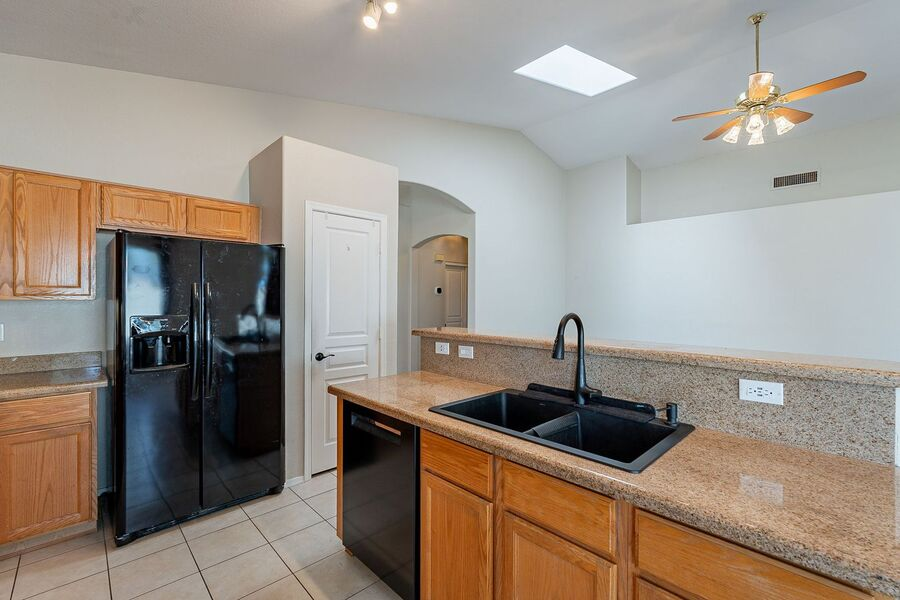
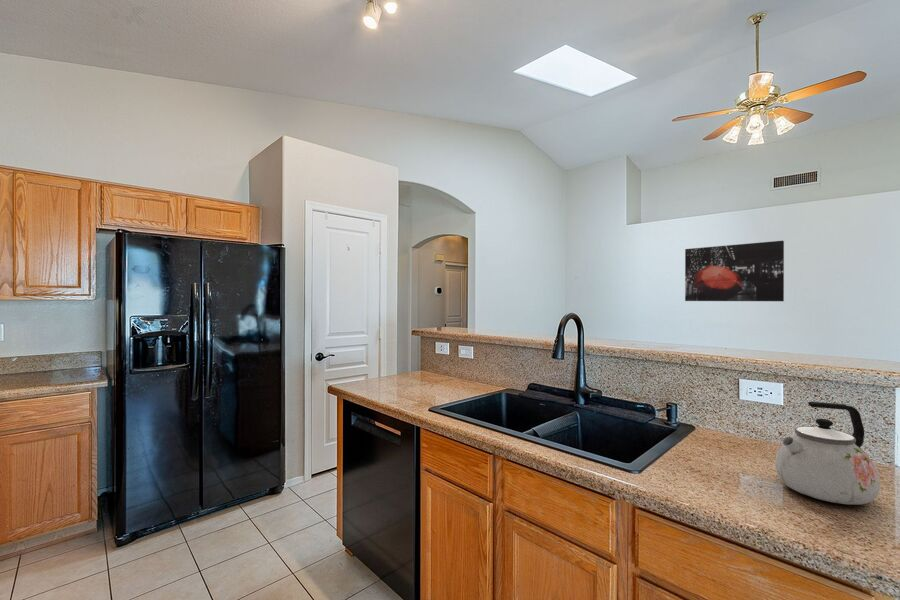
+ kettle [774,401,881,506]
+ wall art [684,240,785,302]
